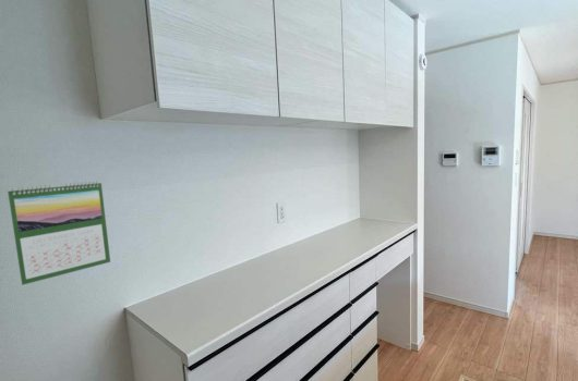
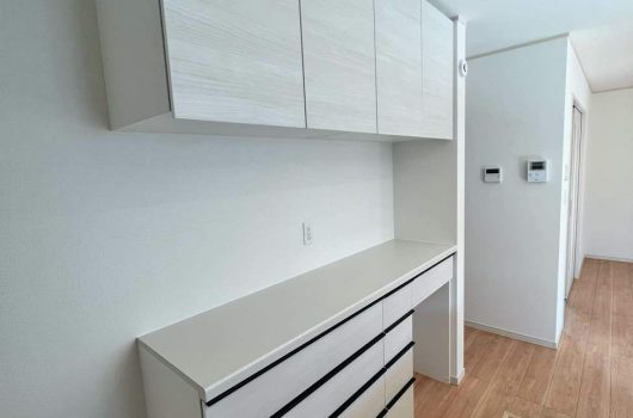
- calendar [7,180,111,286]
